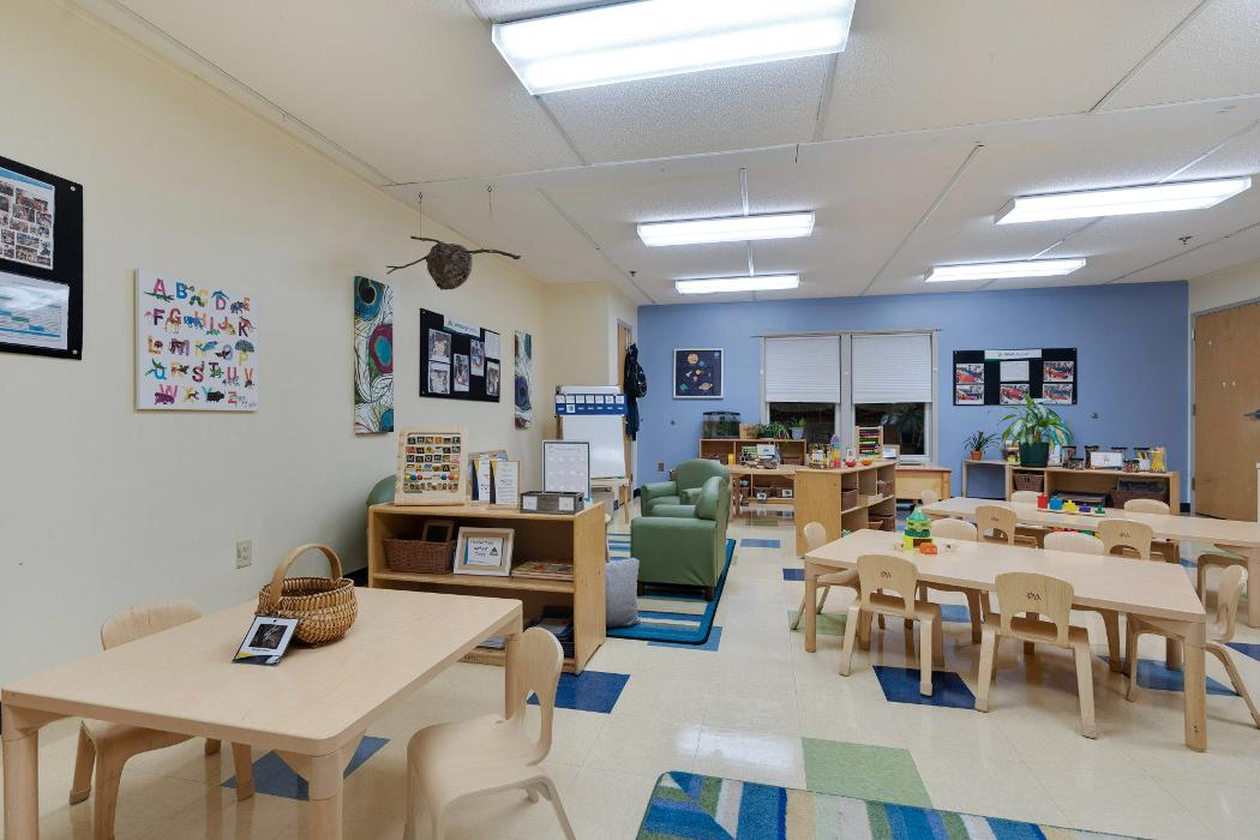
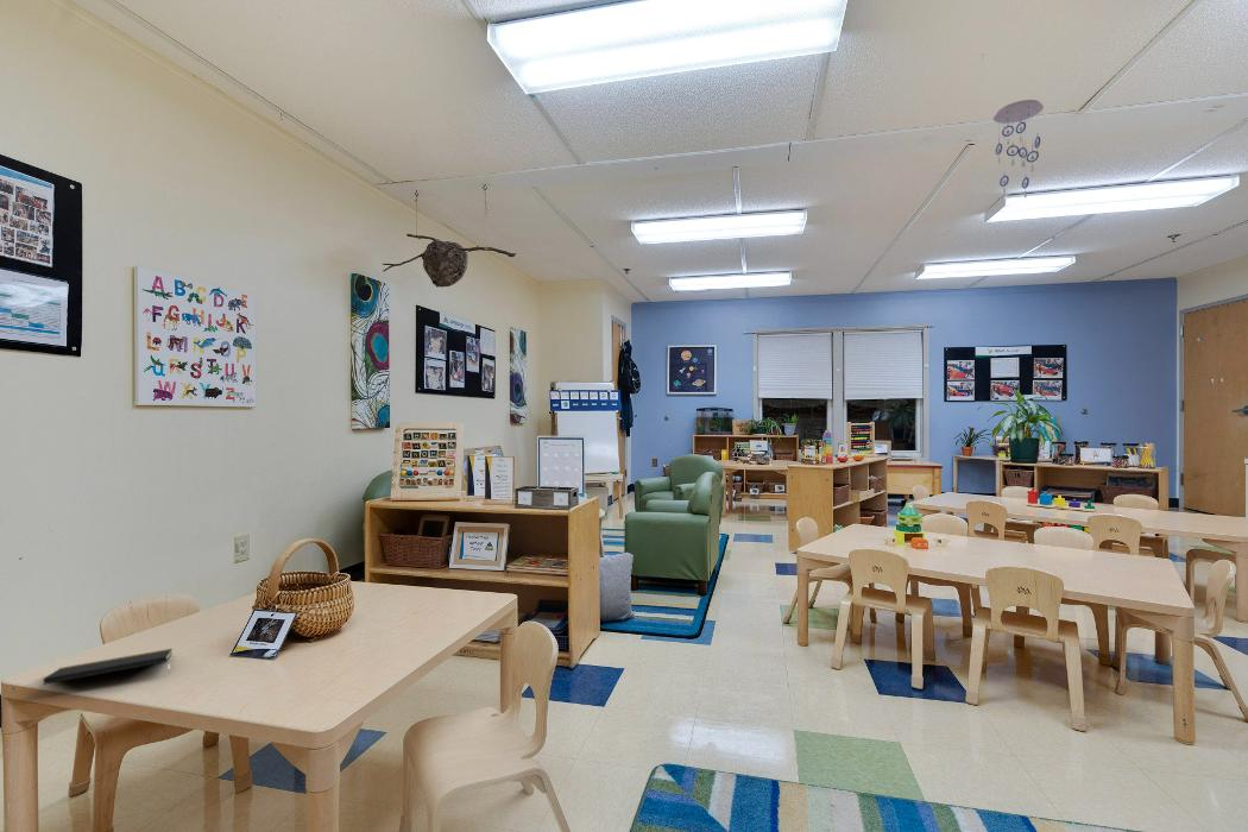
+ ceiling mobile [992,99,1045,198]
+ notepad [42,648,174,686]
